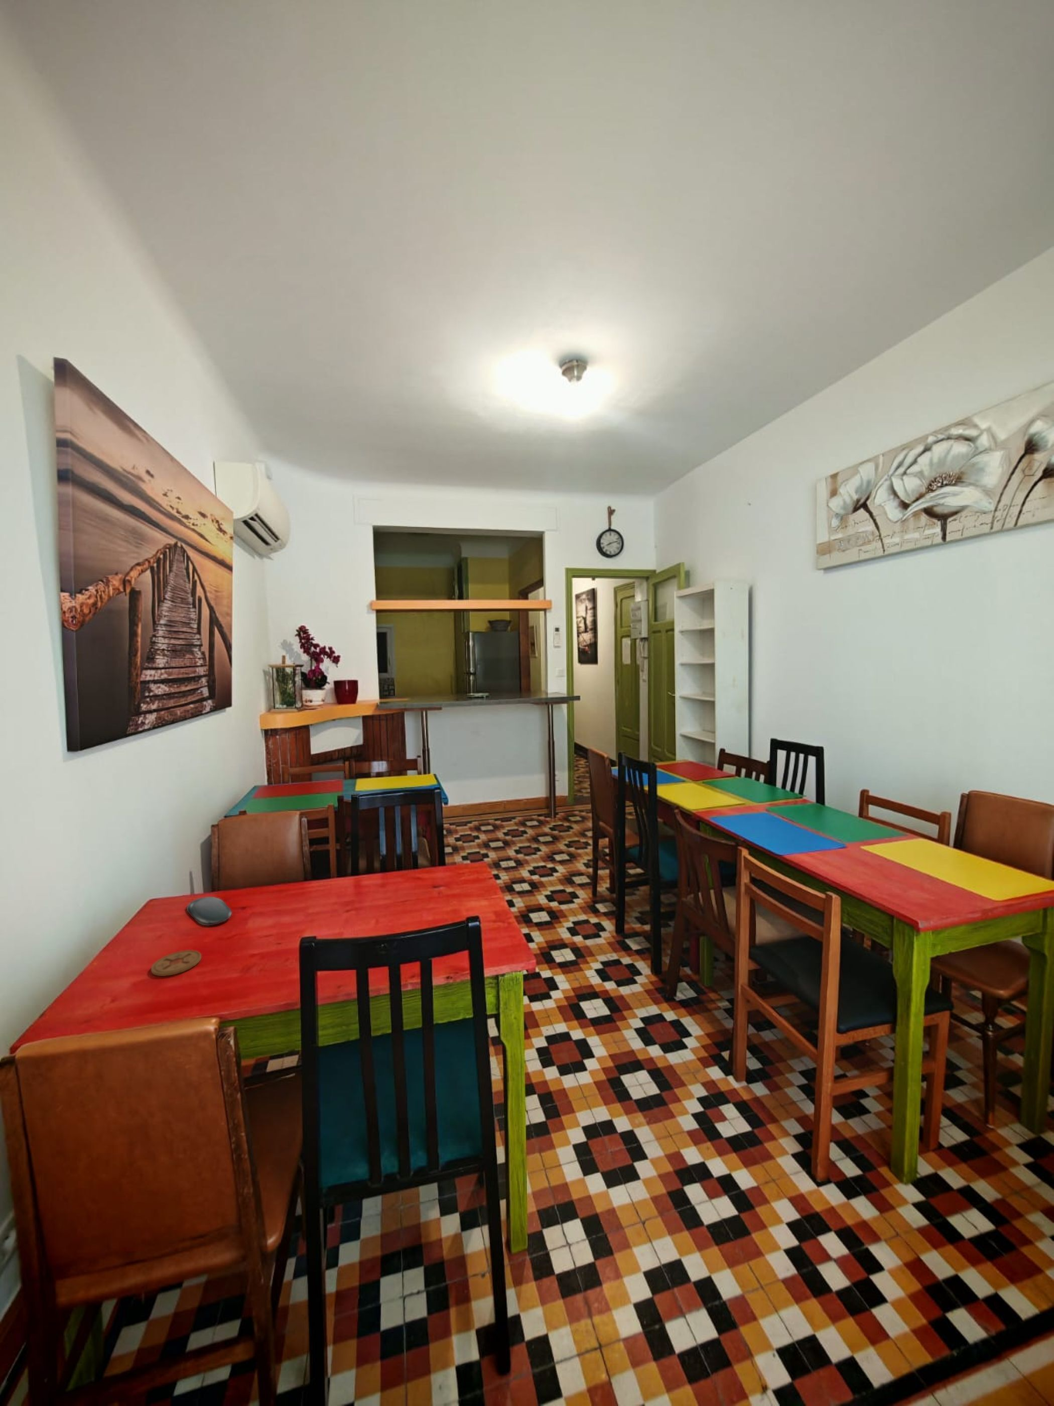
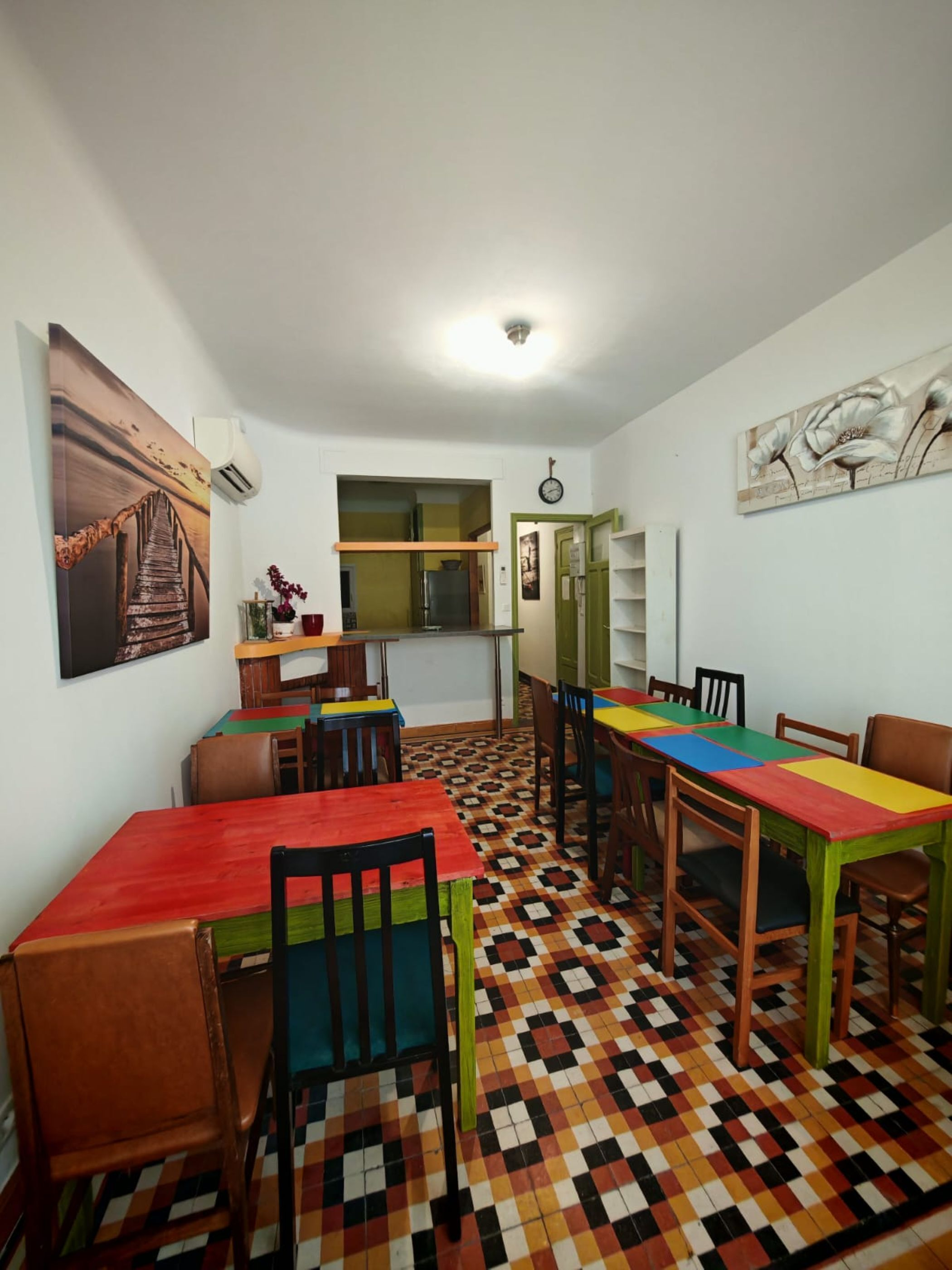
- coaster [151,950,202,976]
- oval tray [186,897,232,926]
